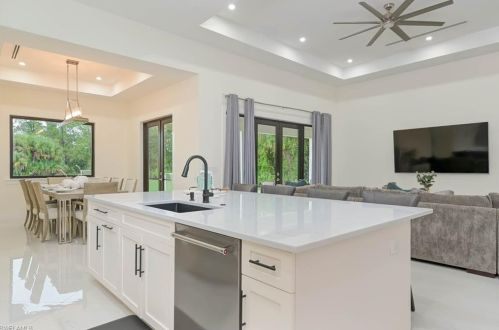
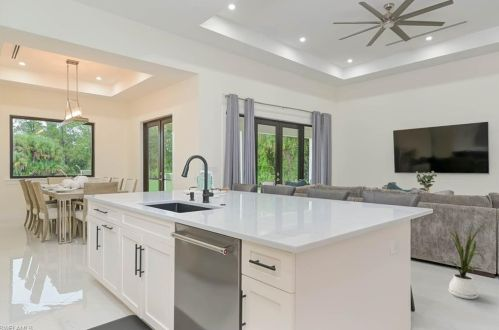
+ house plant [440,225,492,300]
